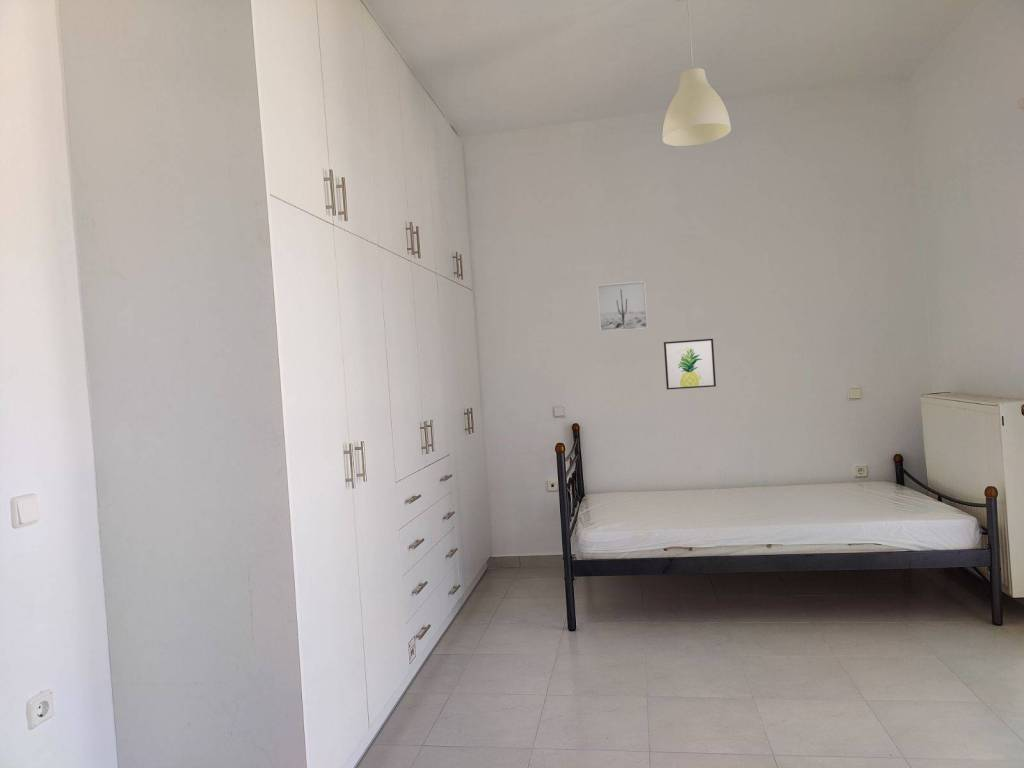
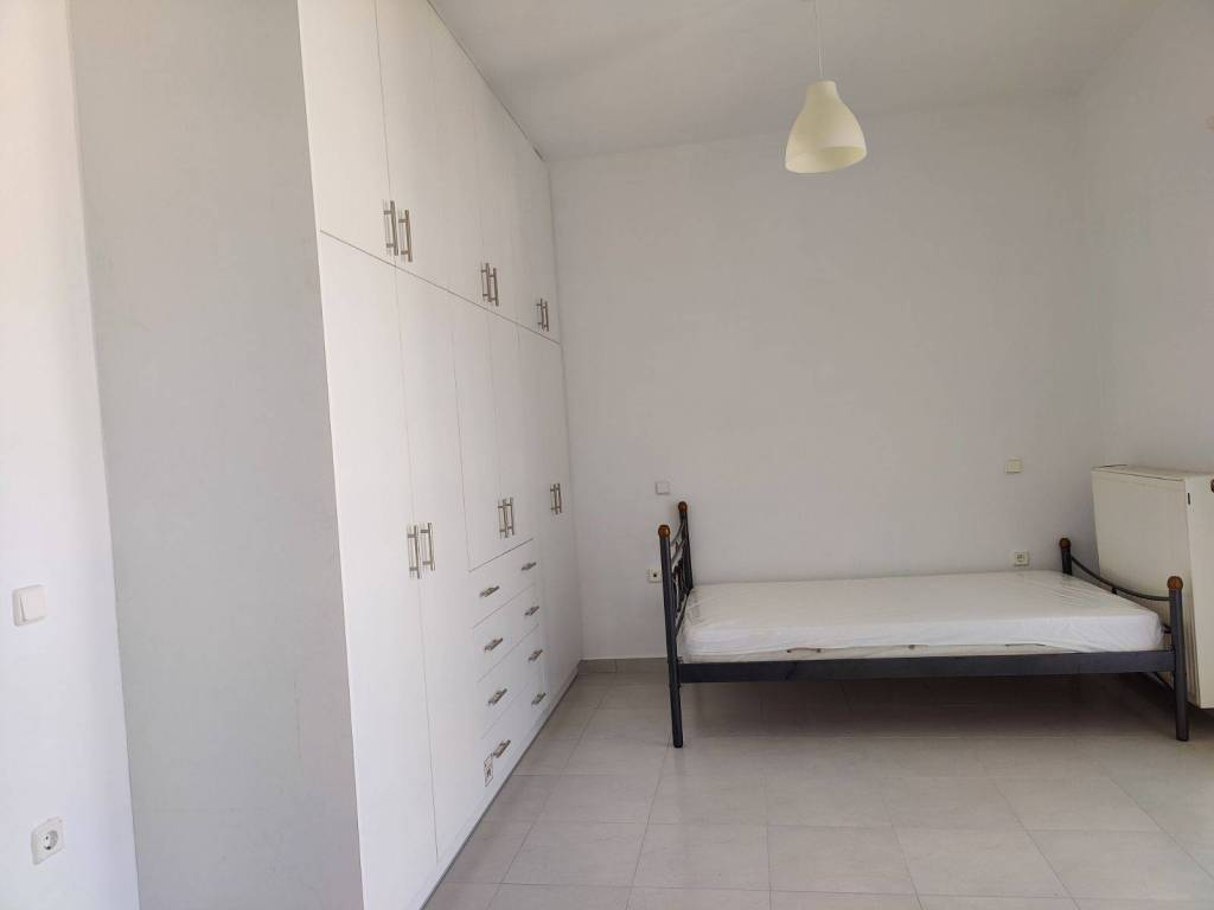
- wall art [663,338,717,390]
- wall art [596,280,649,333]
